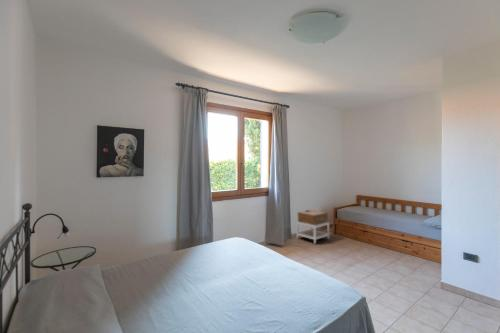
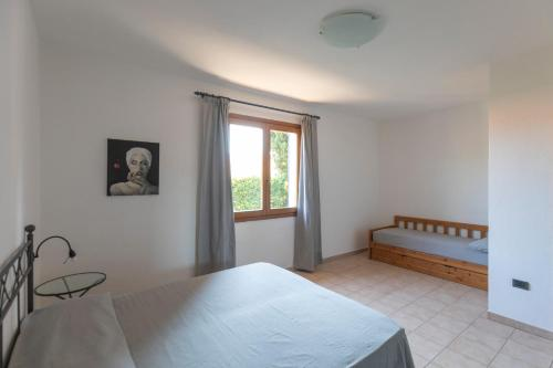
- nightstand [295,209,330,244]
